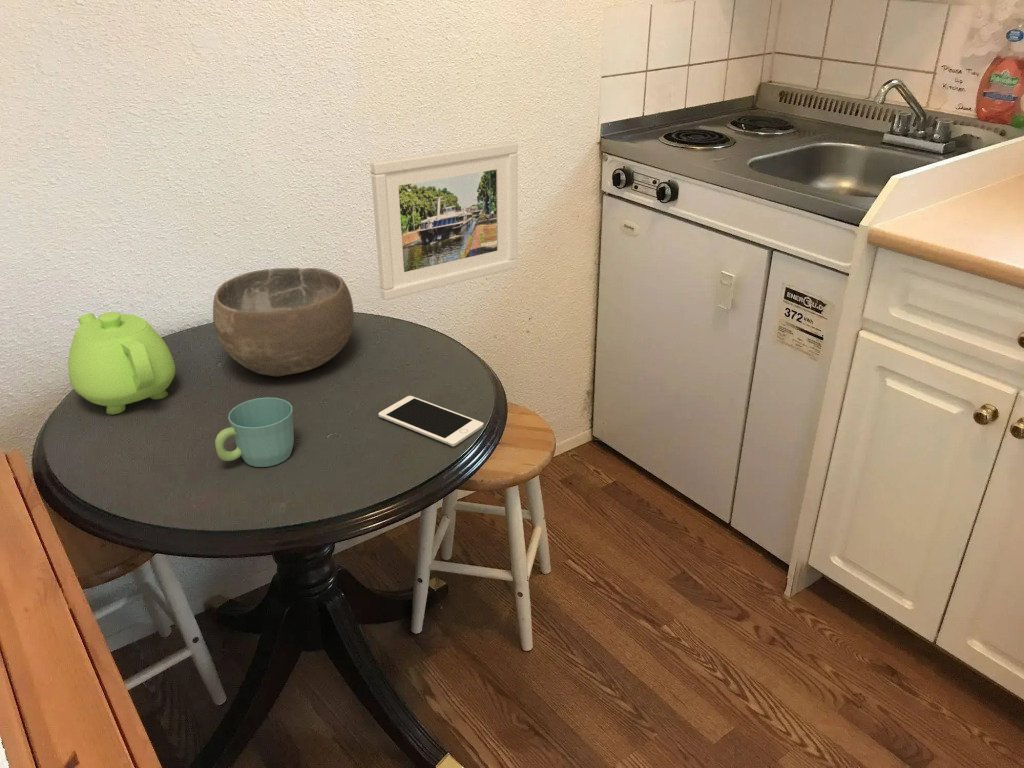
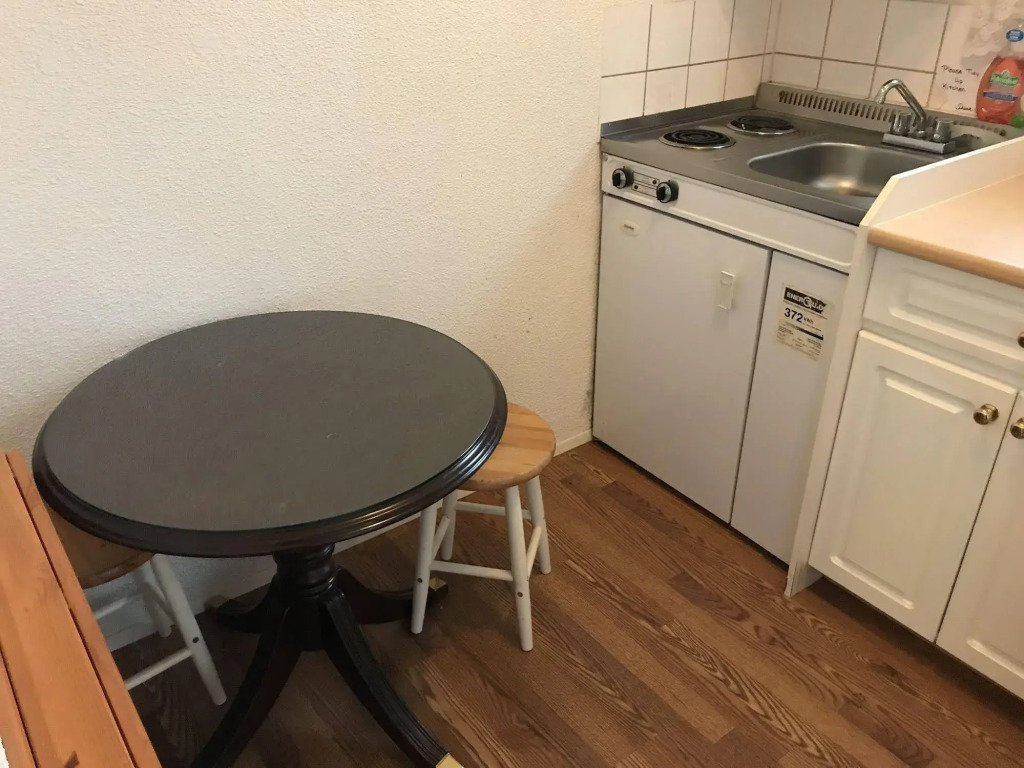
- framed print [369,140,519,301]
- mug [214,396,295,468]
- bowl [212,267,355,377]
- cell phone [378,395,484,447]
- teapot [67,311,177,415]
